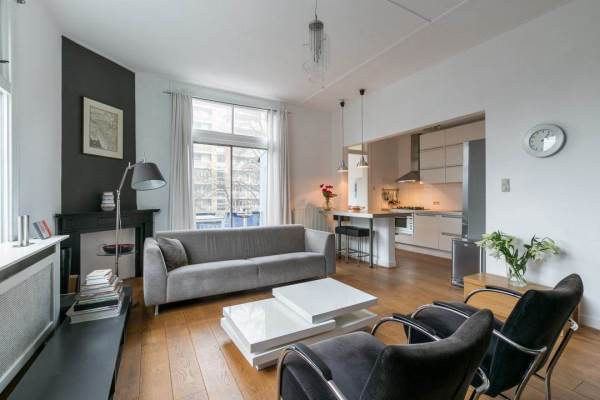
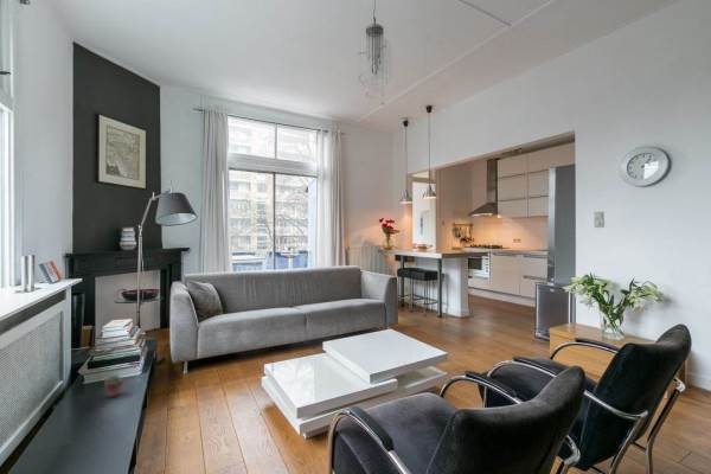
+ potted succulent [103,373,124,398]
